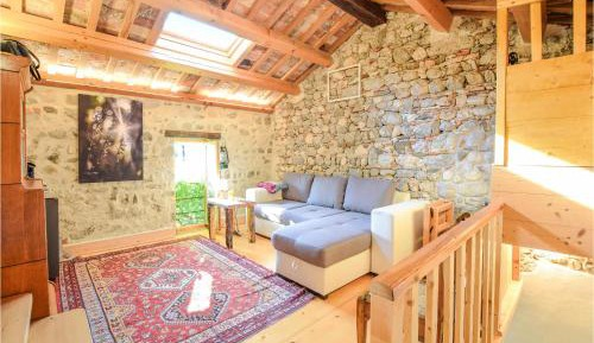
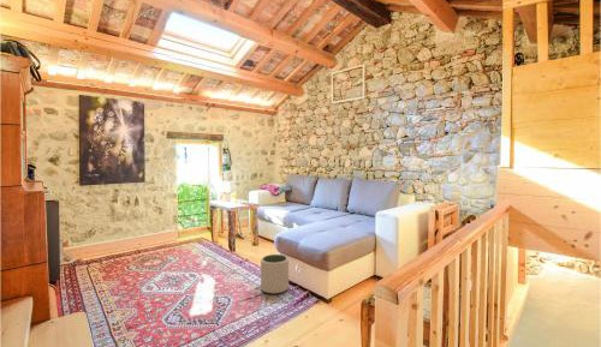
+ plant pot [260,253,290,295]
